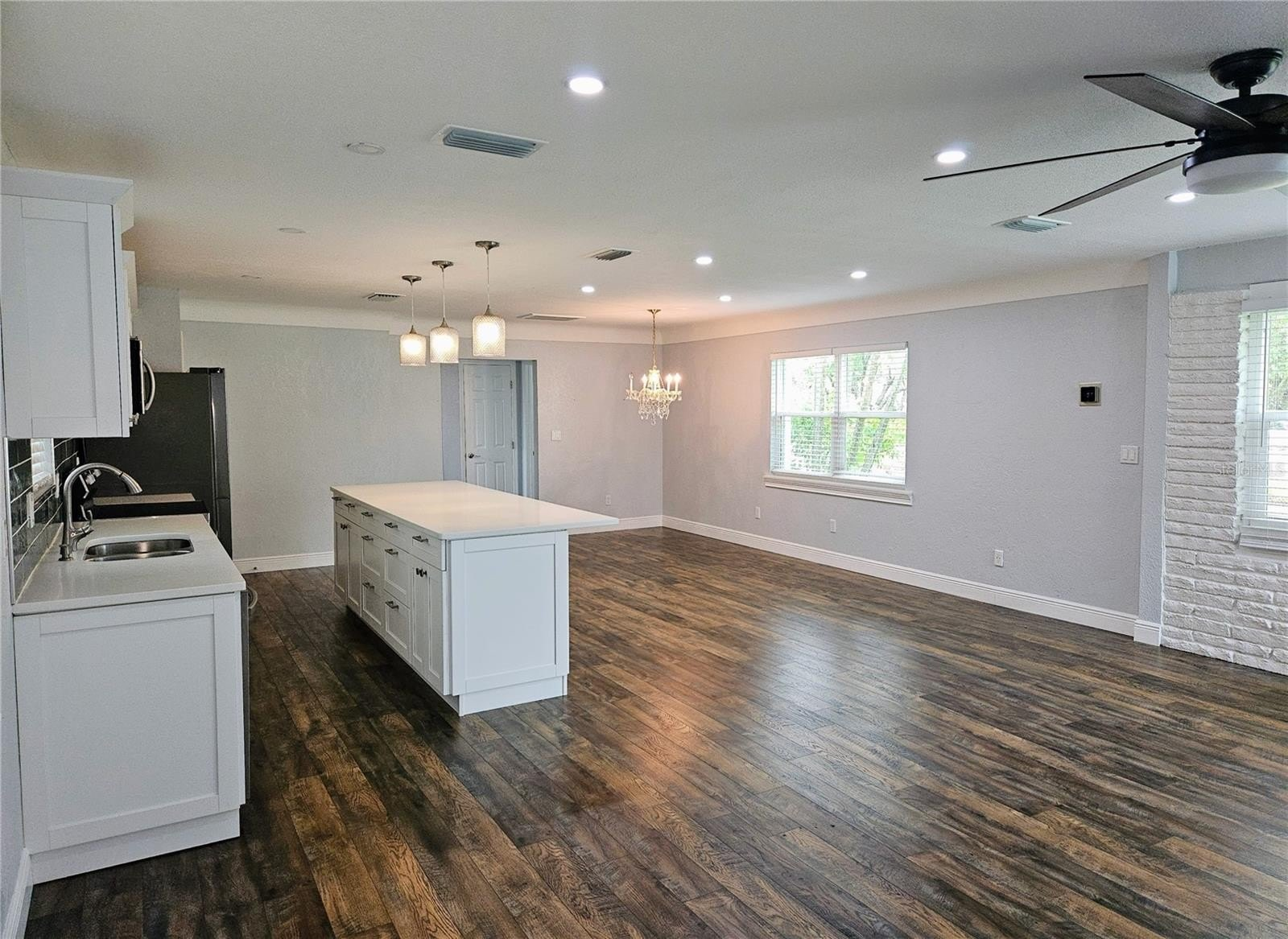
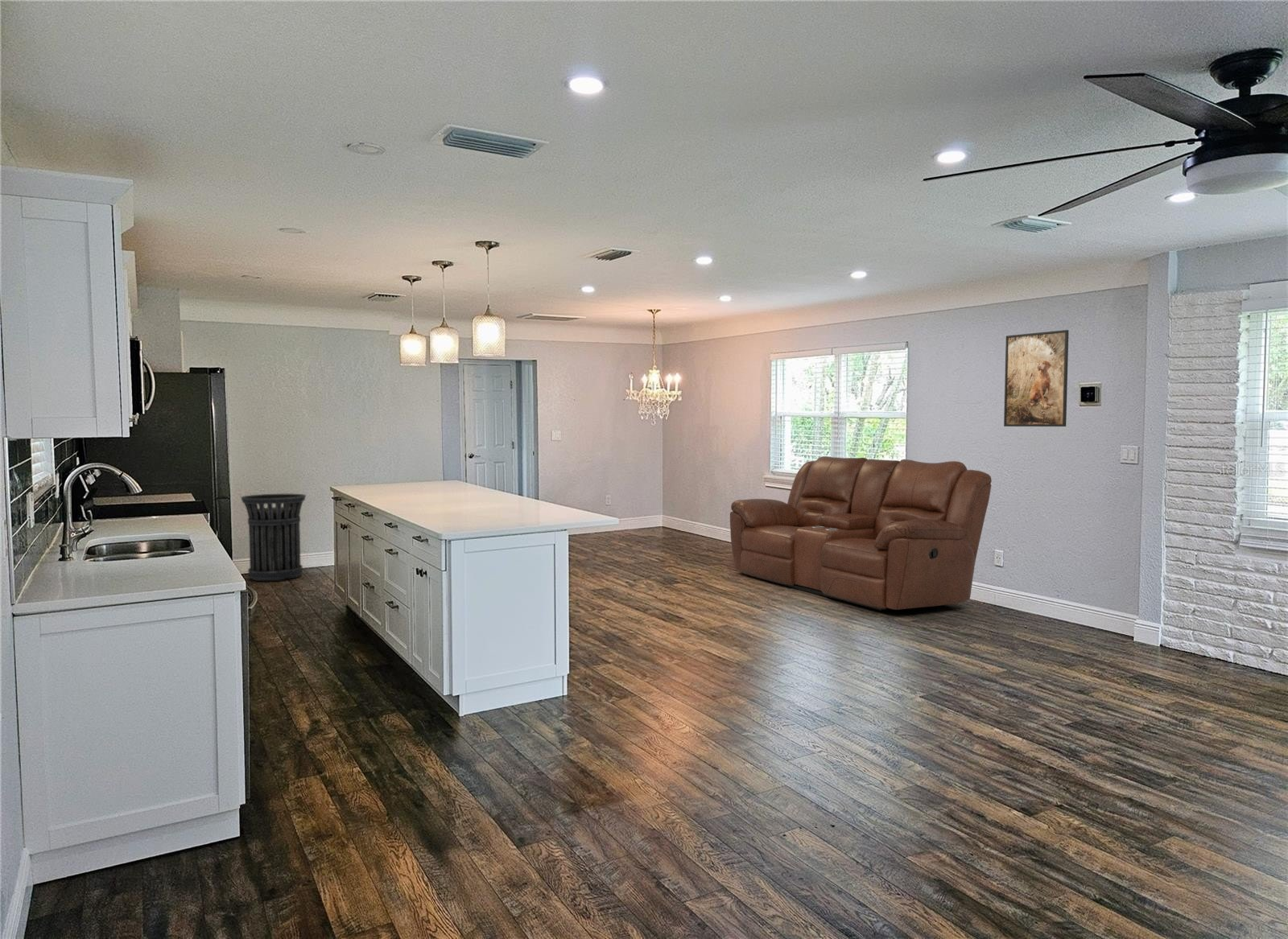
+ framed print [1003,329,1070,427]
+ sofa [729,455,993,612]
+ trash can [240,493,307,582]
